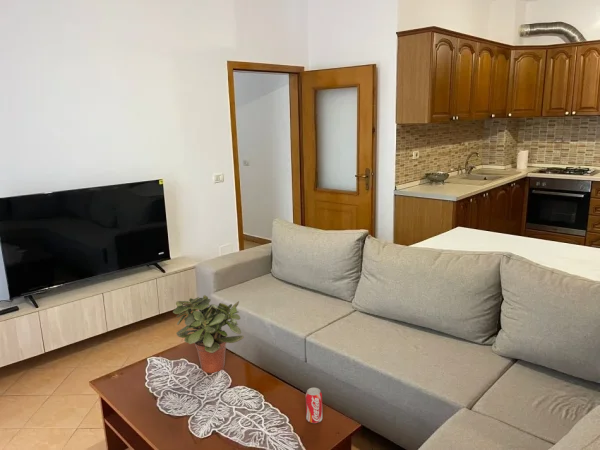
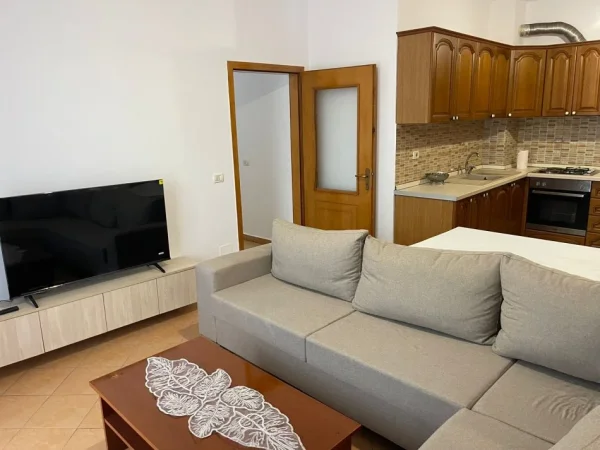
- potted plant [172,294,245,374]
- beverage can [305,387,324,424]
